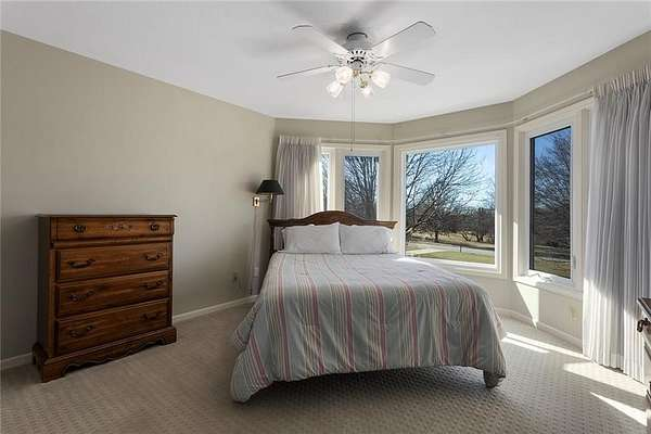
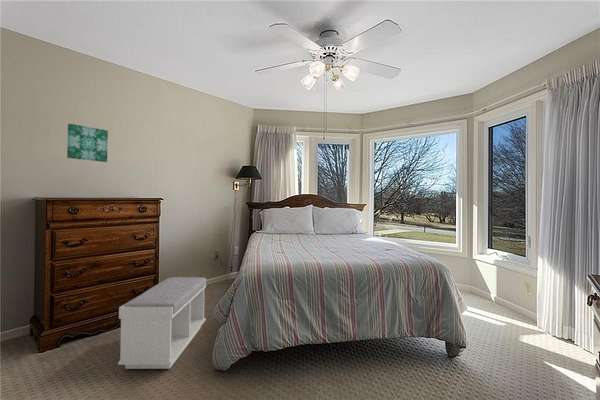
+ bench [117,276,207,370]
+ wall art [66,123,109,163]
